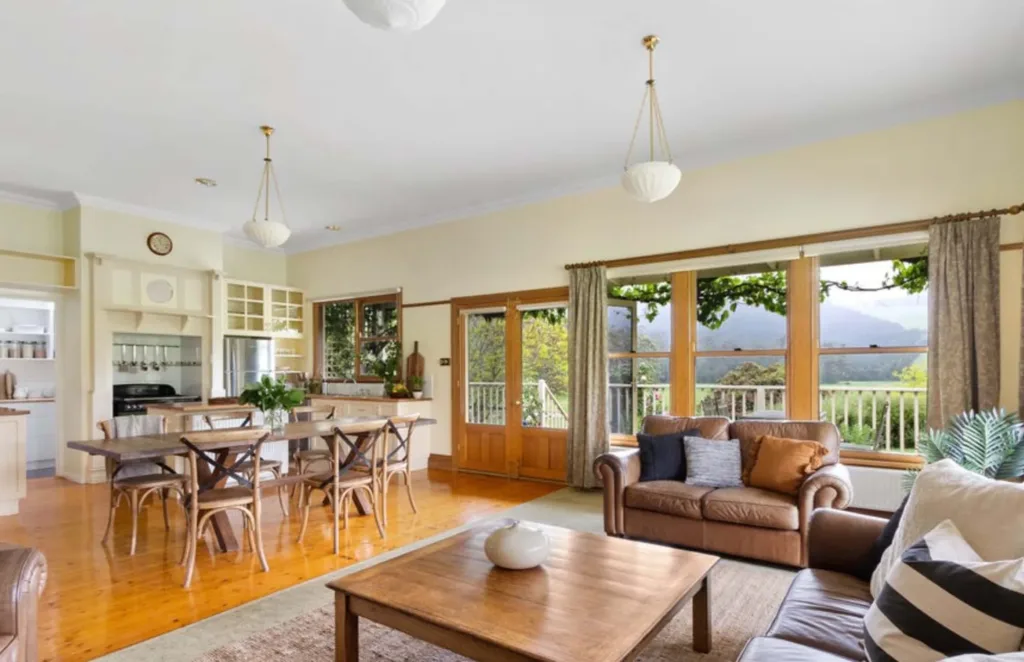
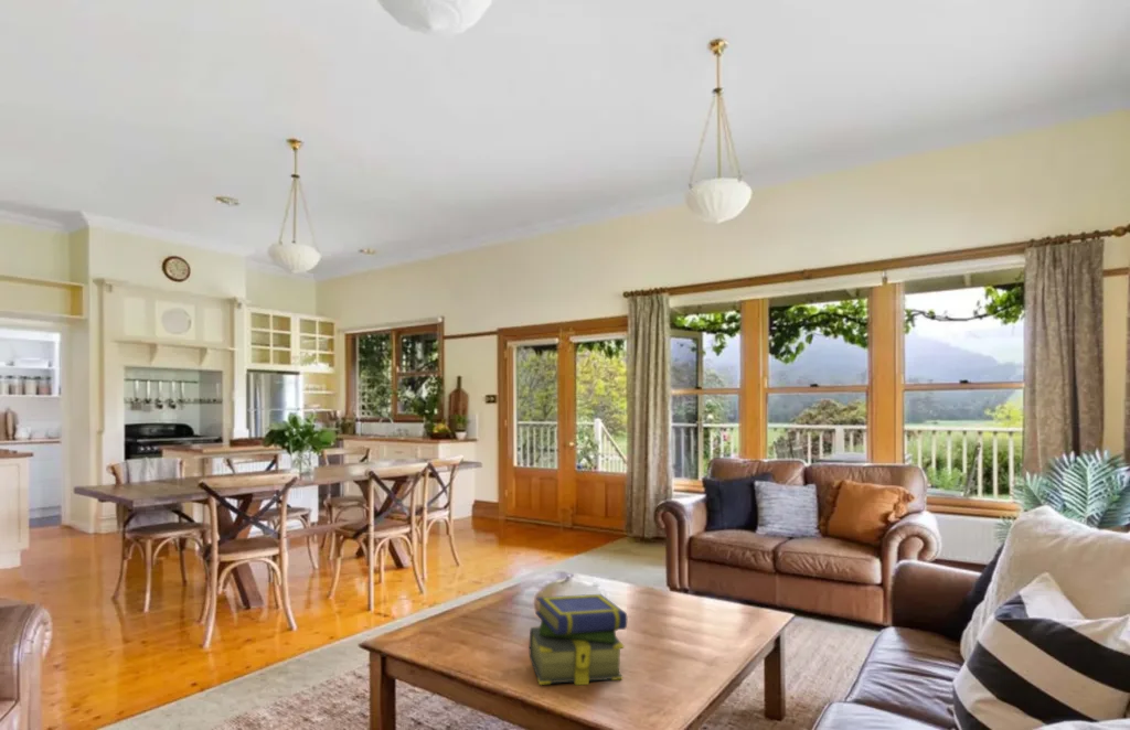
+ stack of books [529,593,628,686]
